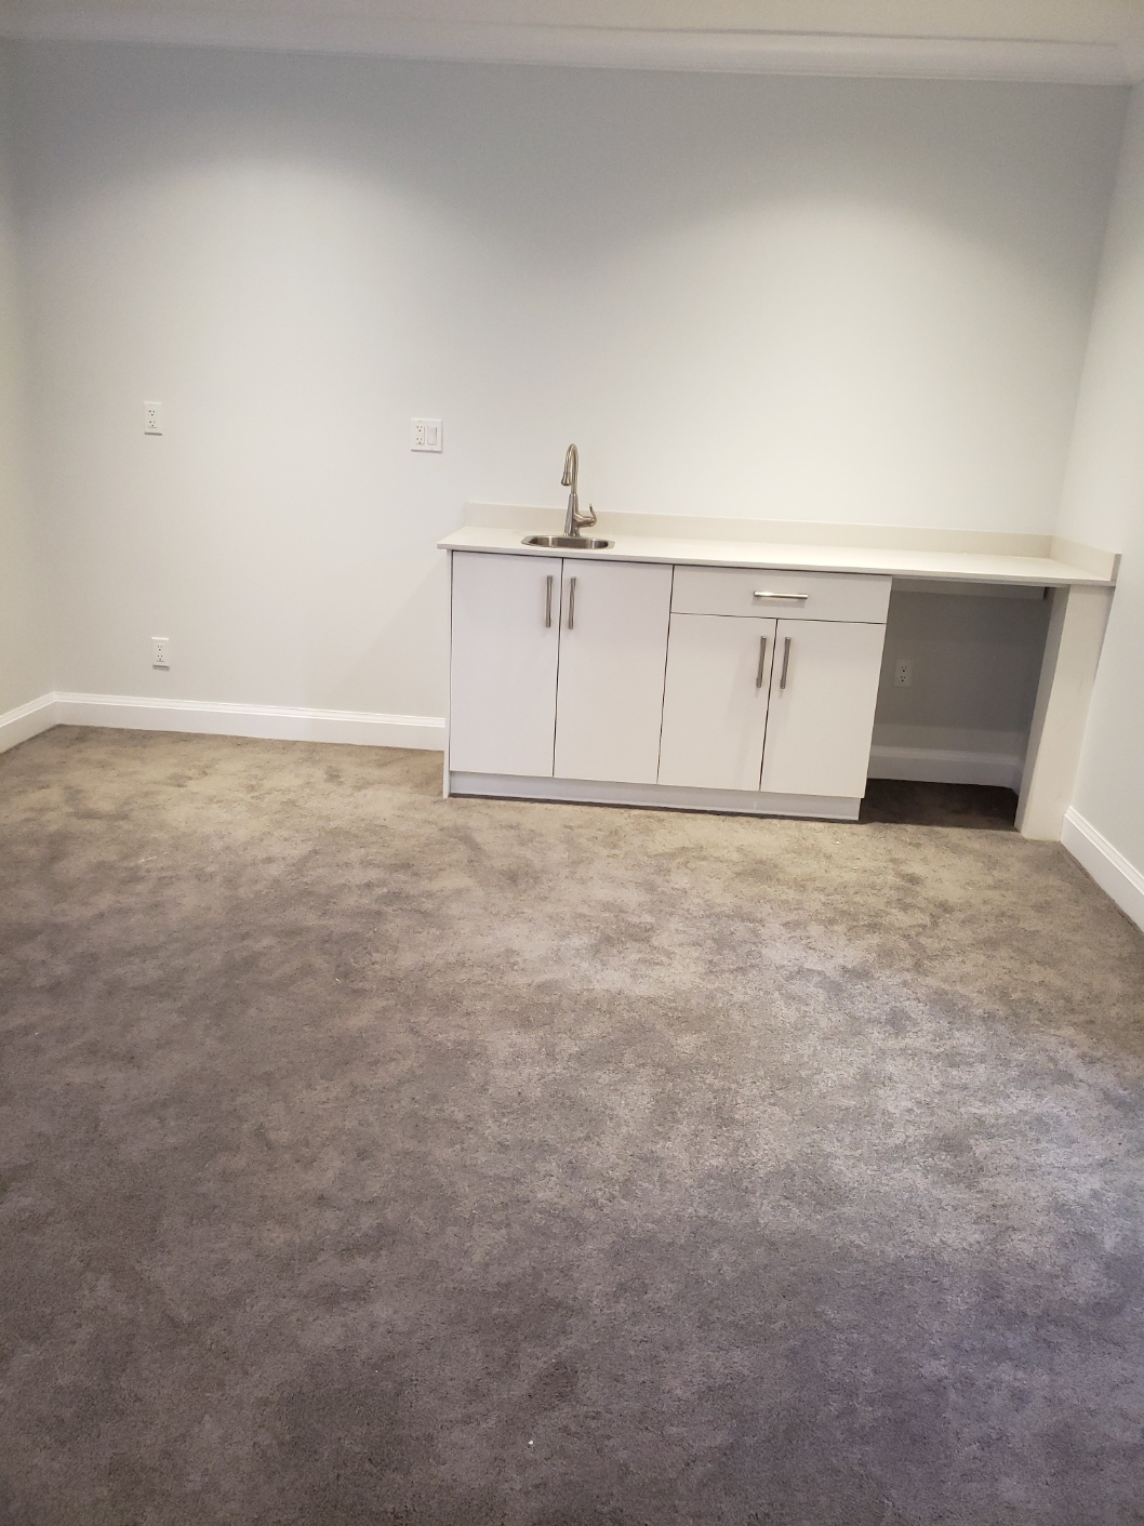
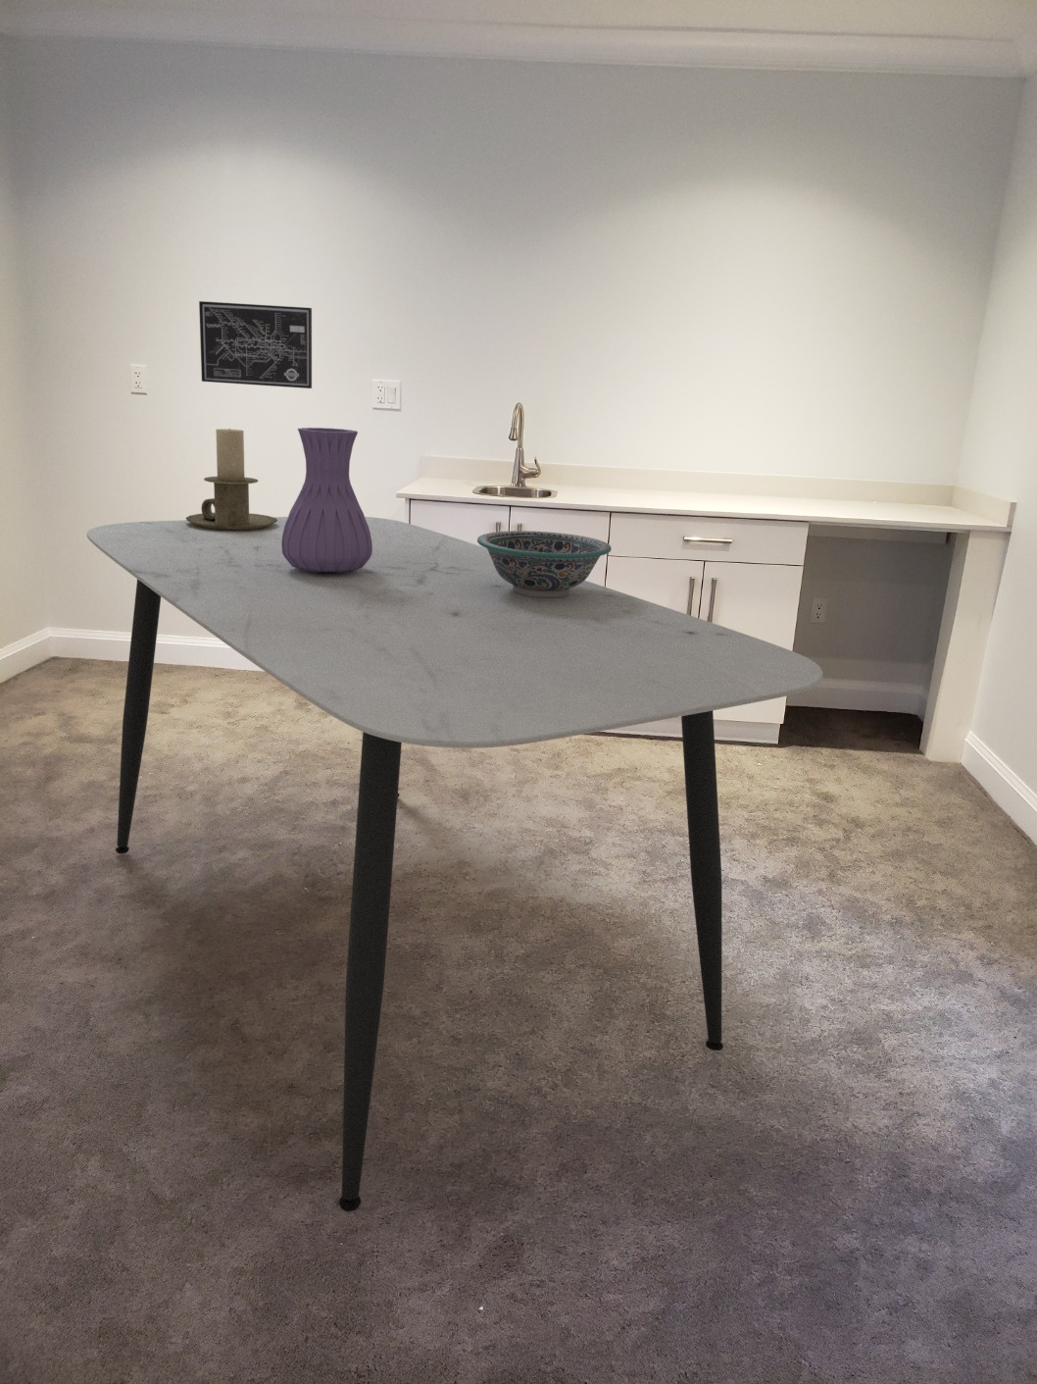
+ wall art [198,300,313,389]
+ vase [281,427,373,573]
+ candle holder [185,427,278,531]
+ decorative bowl [476,530,612,598]
+ dining table [86,515,823,1212]
